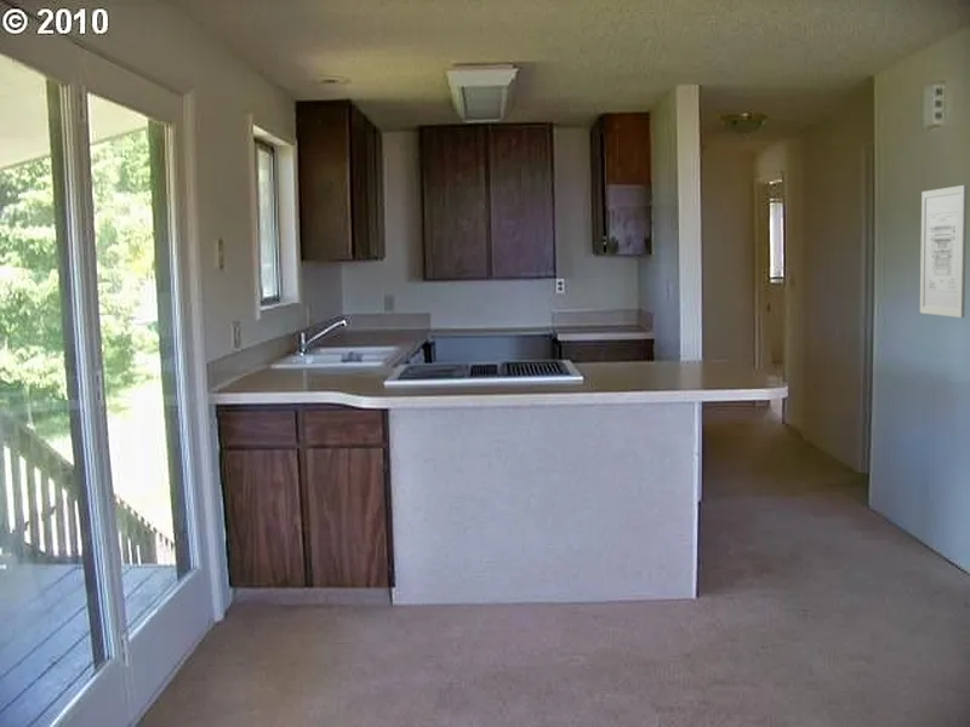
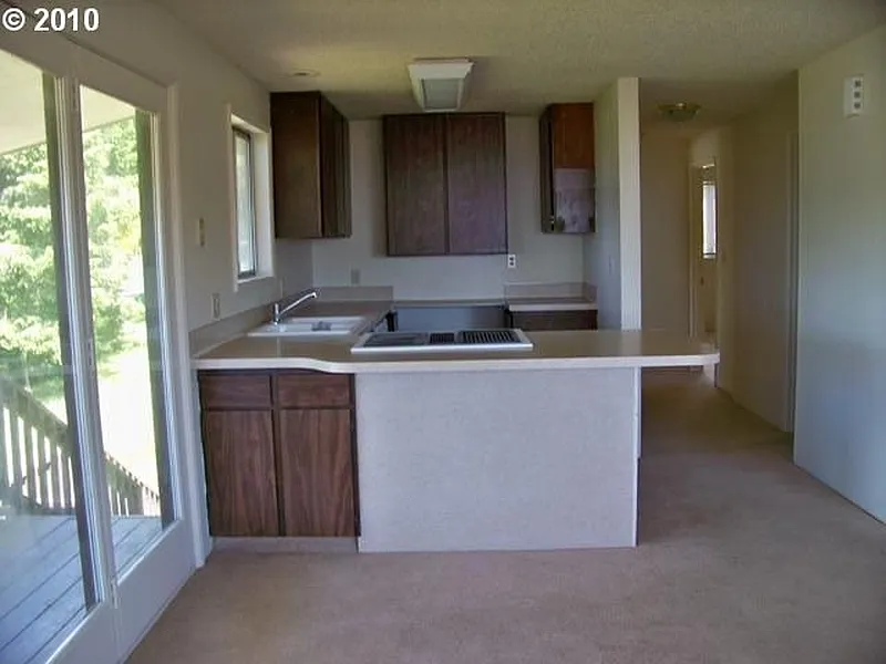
- wall art [919,184,969,319]
